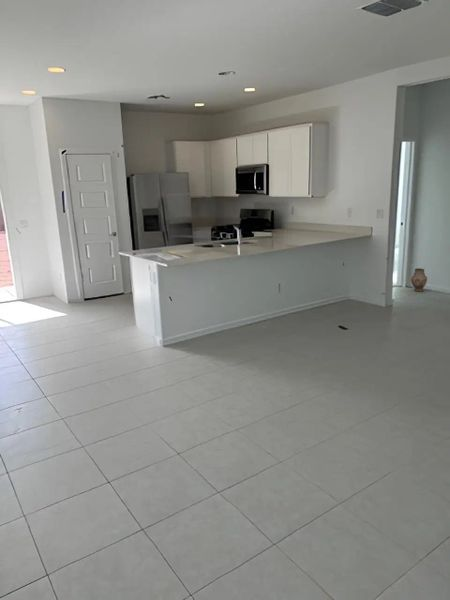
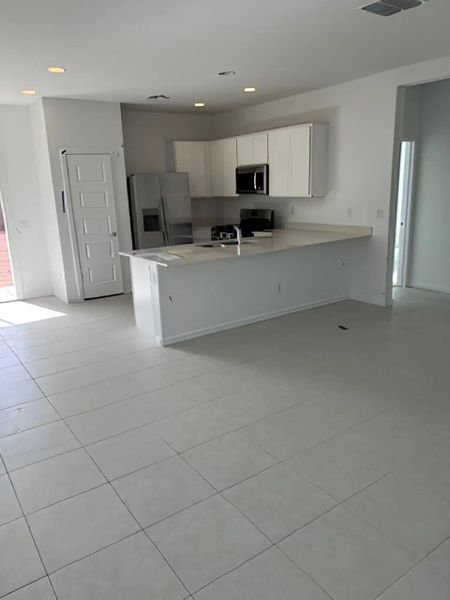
- vase [410,267,428,293]
